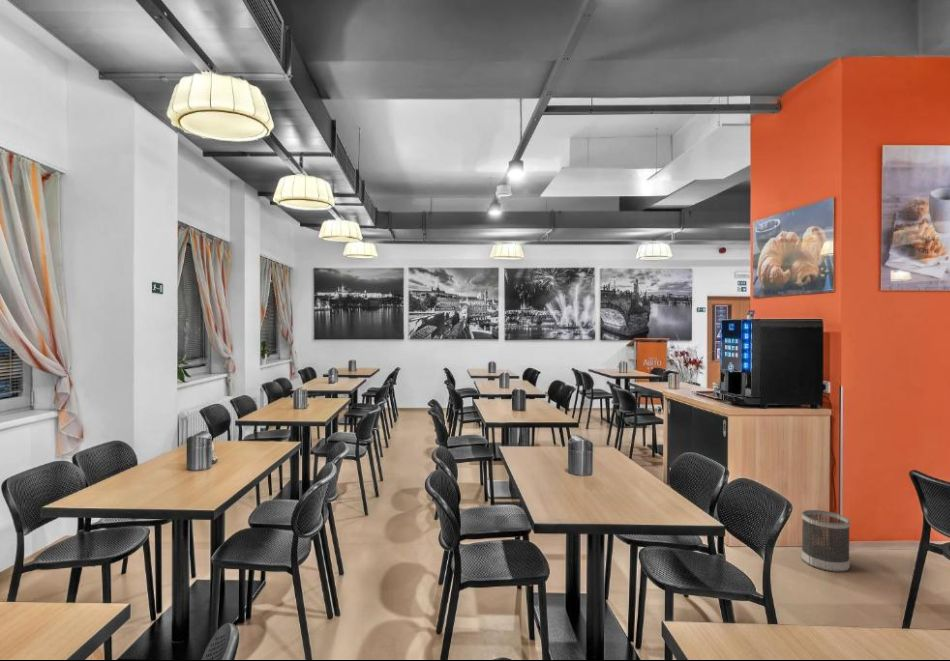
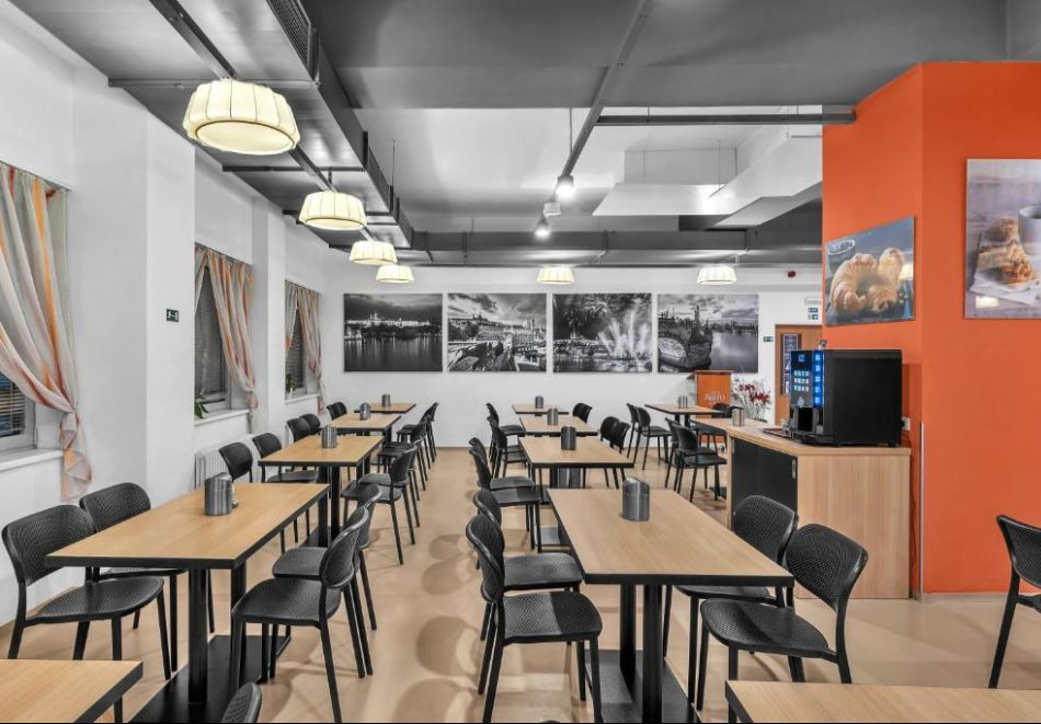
- wastebasket [800,509,851,573]
